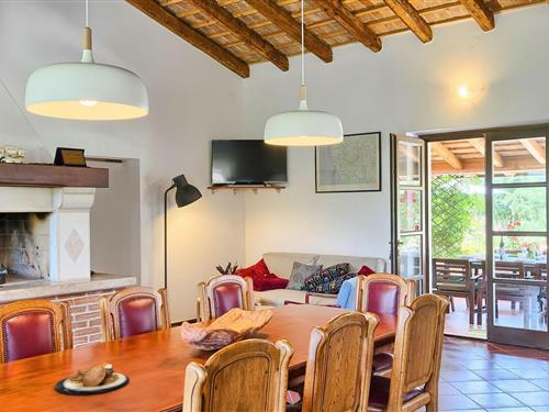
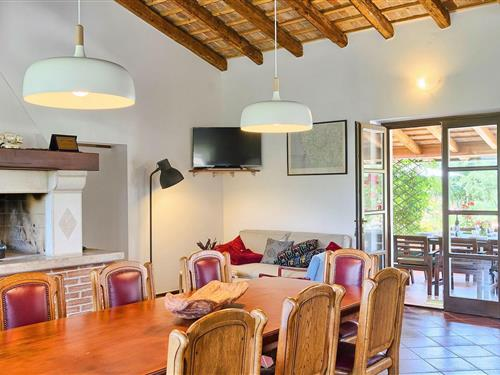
- plate [54,361,131,396]
